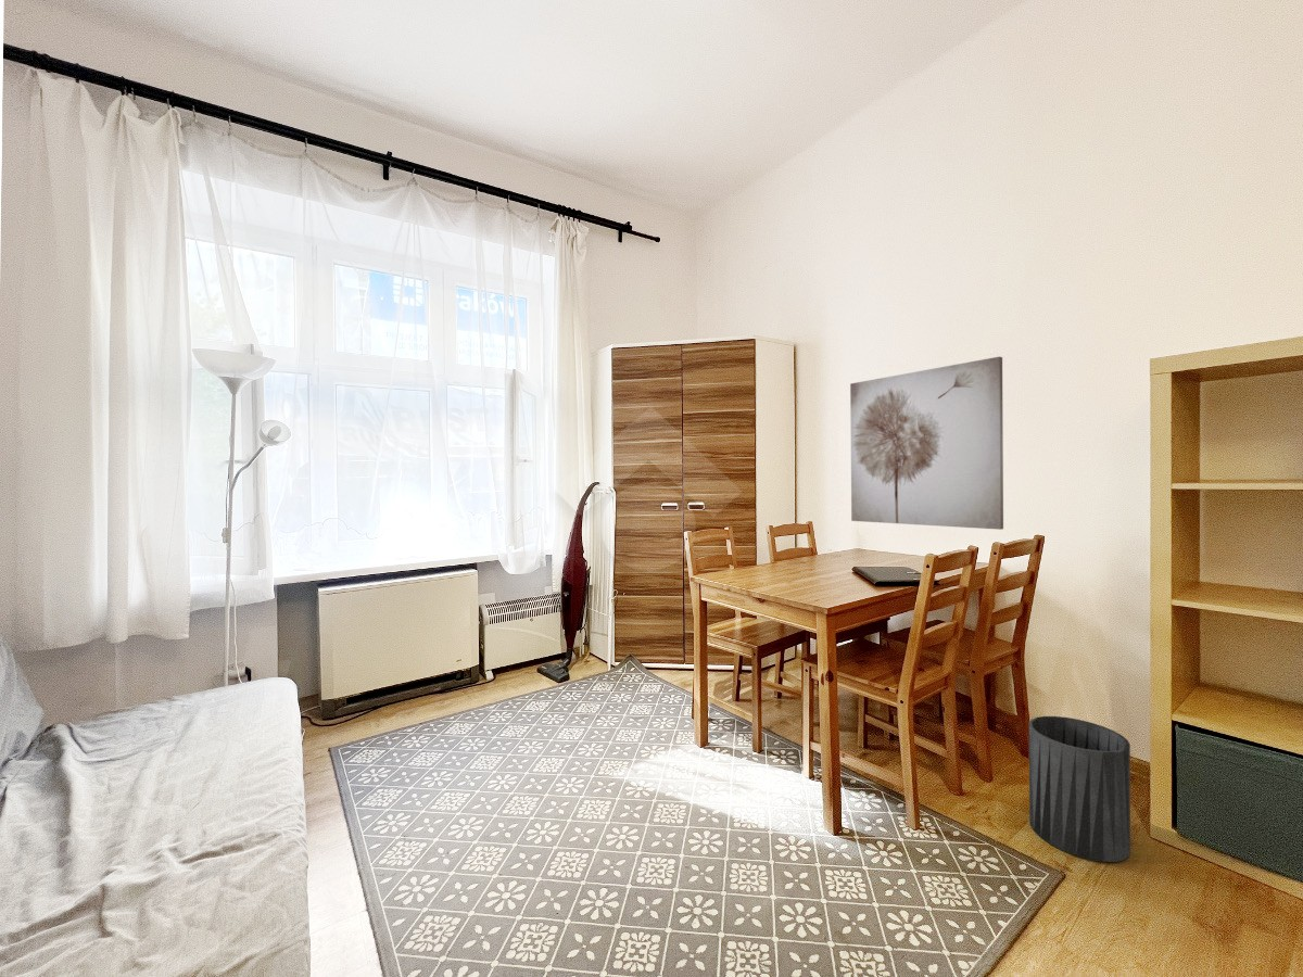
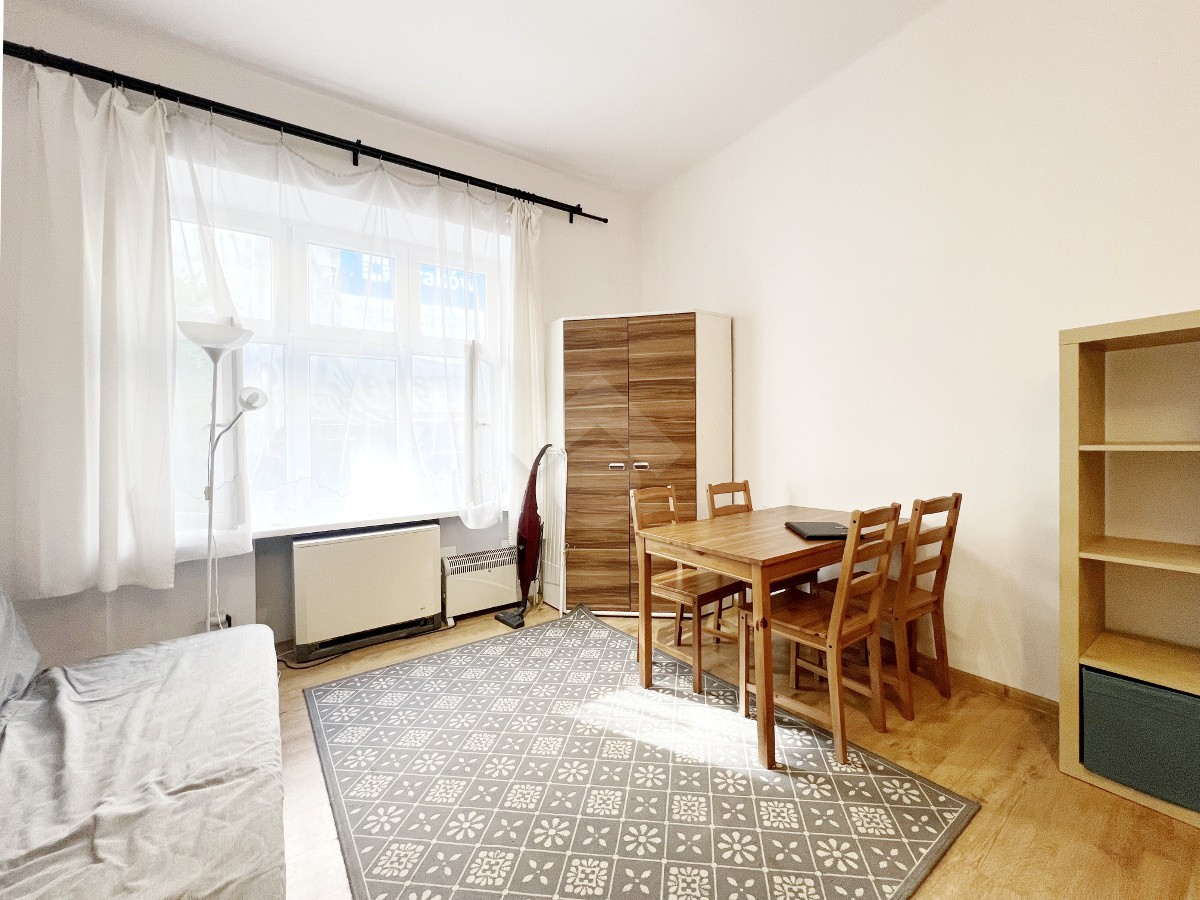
- trash can [1028,715,1131,863]
- wall art [849,356,1004,531]
